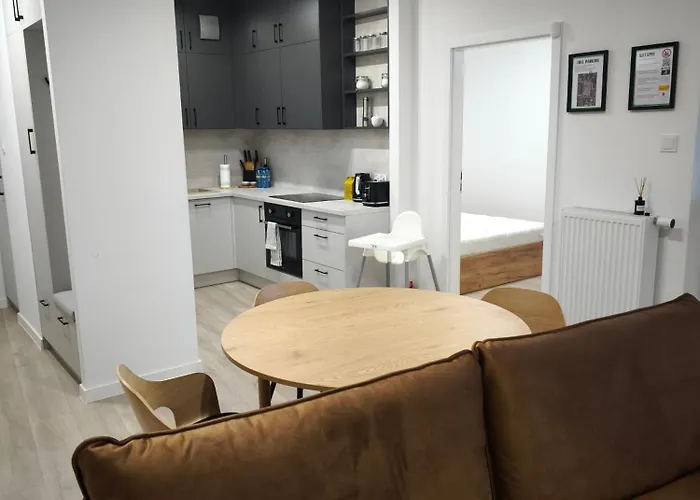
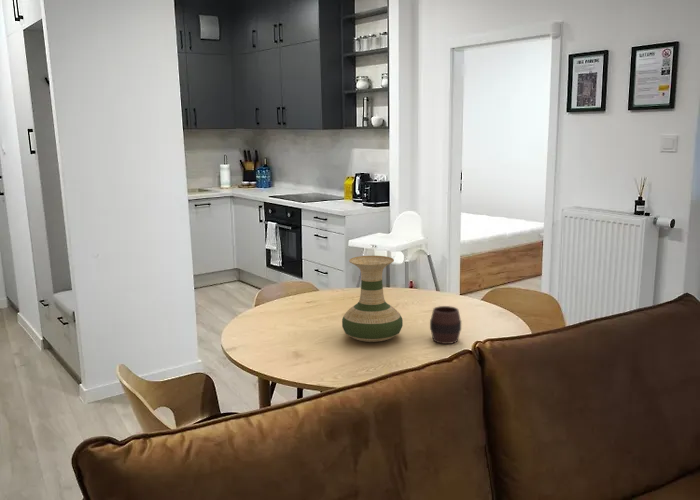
+ vase [341,255,404,343]
+ cup [429,305,462,345]
